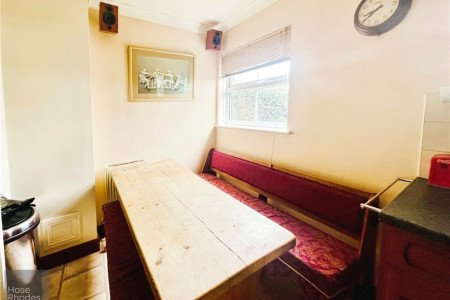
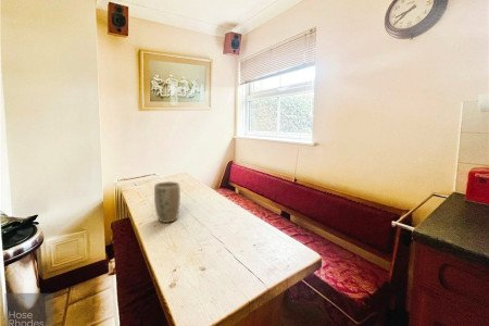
+ plant pot [153,180,181,224]
